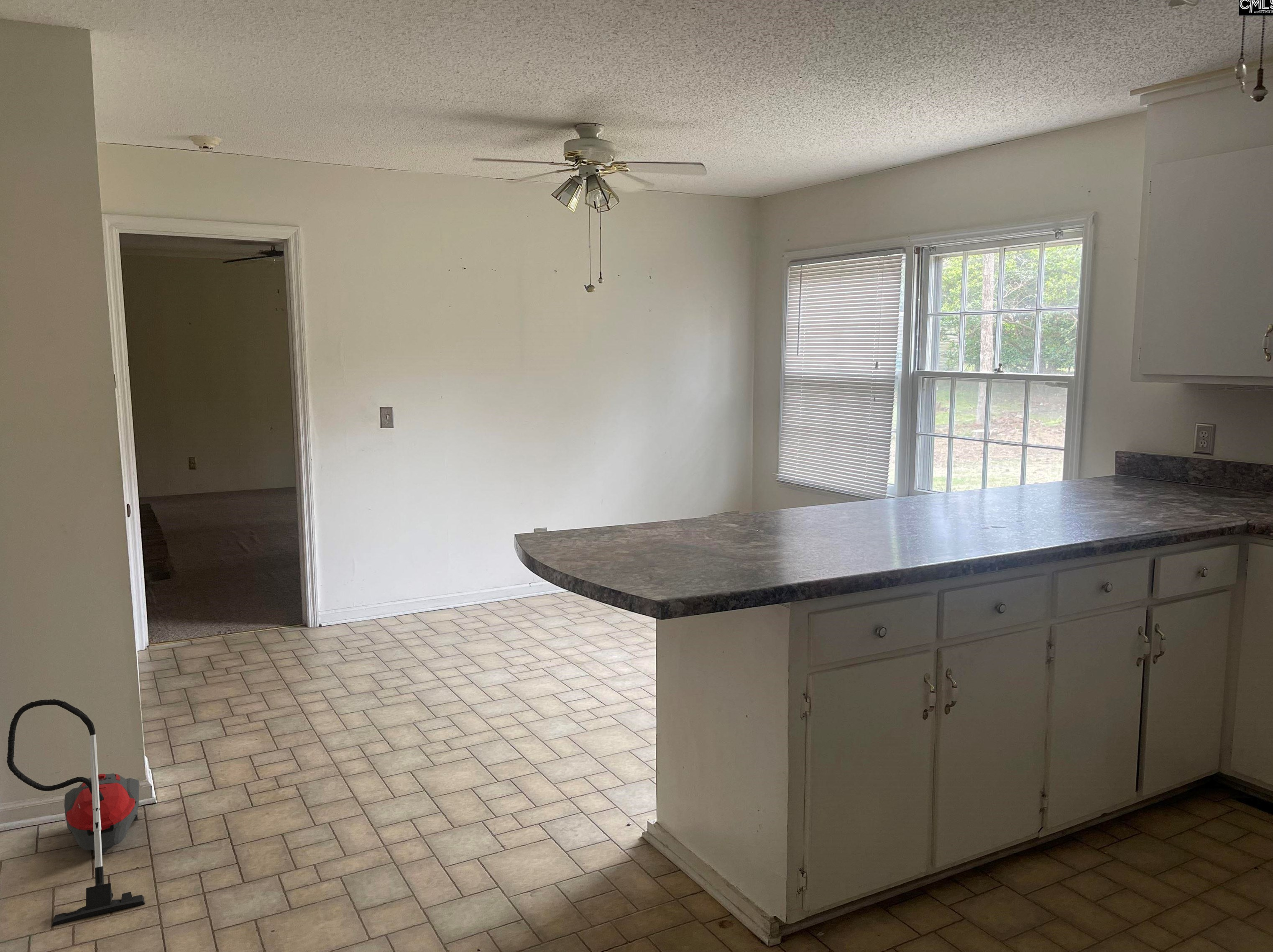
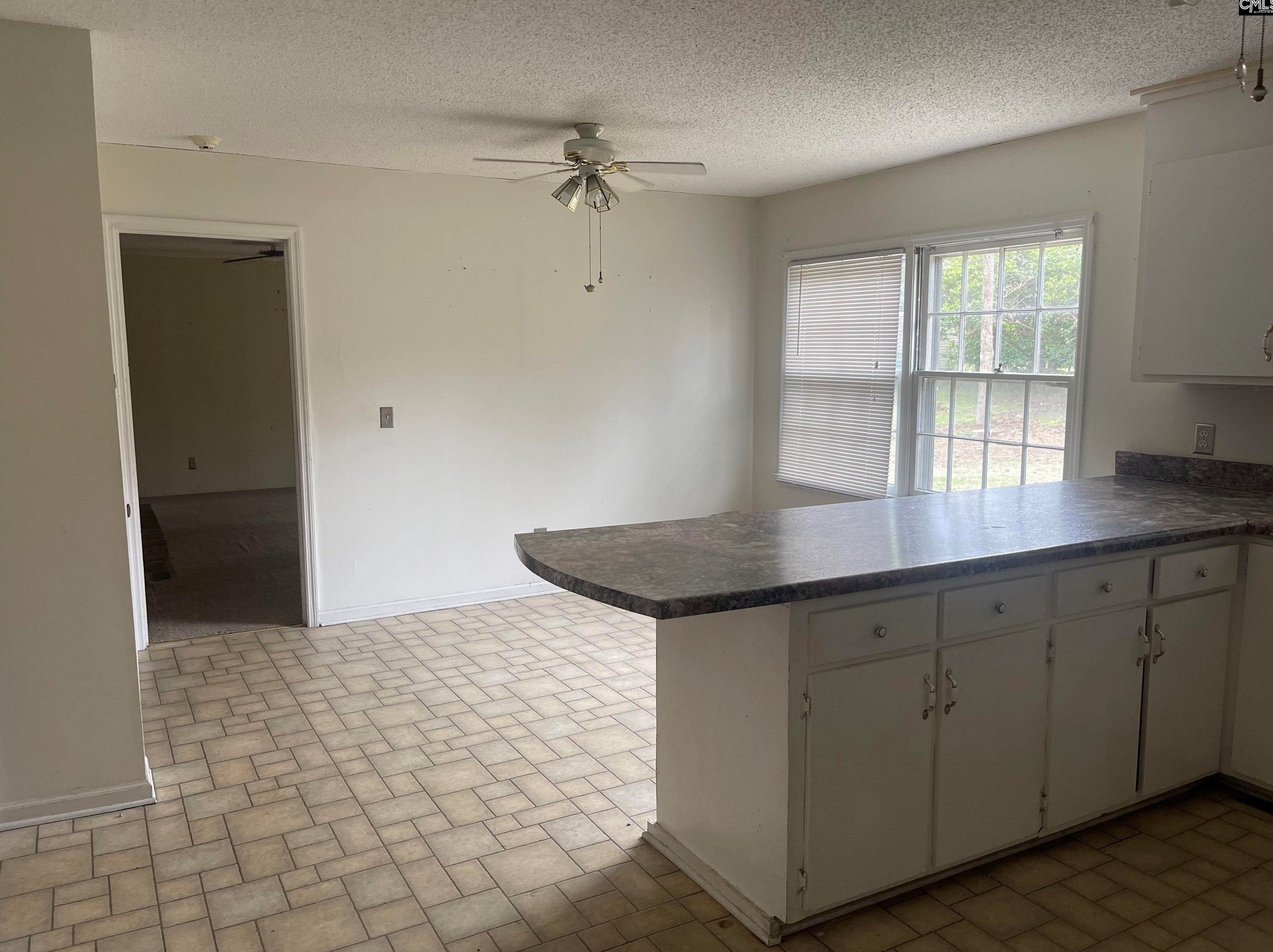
- vacuum cleaner [6,699,146,927]
